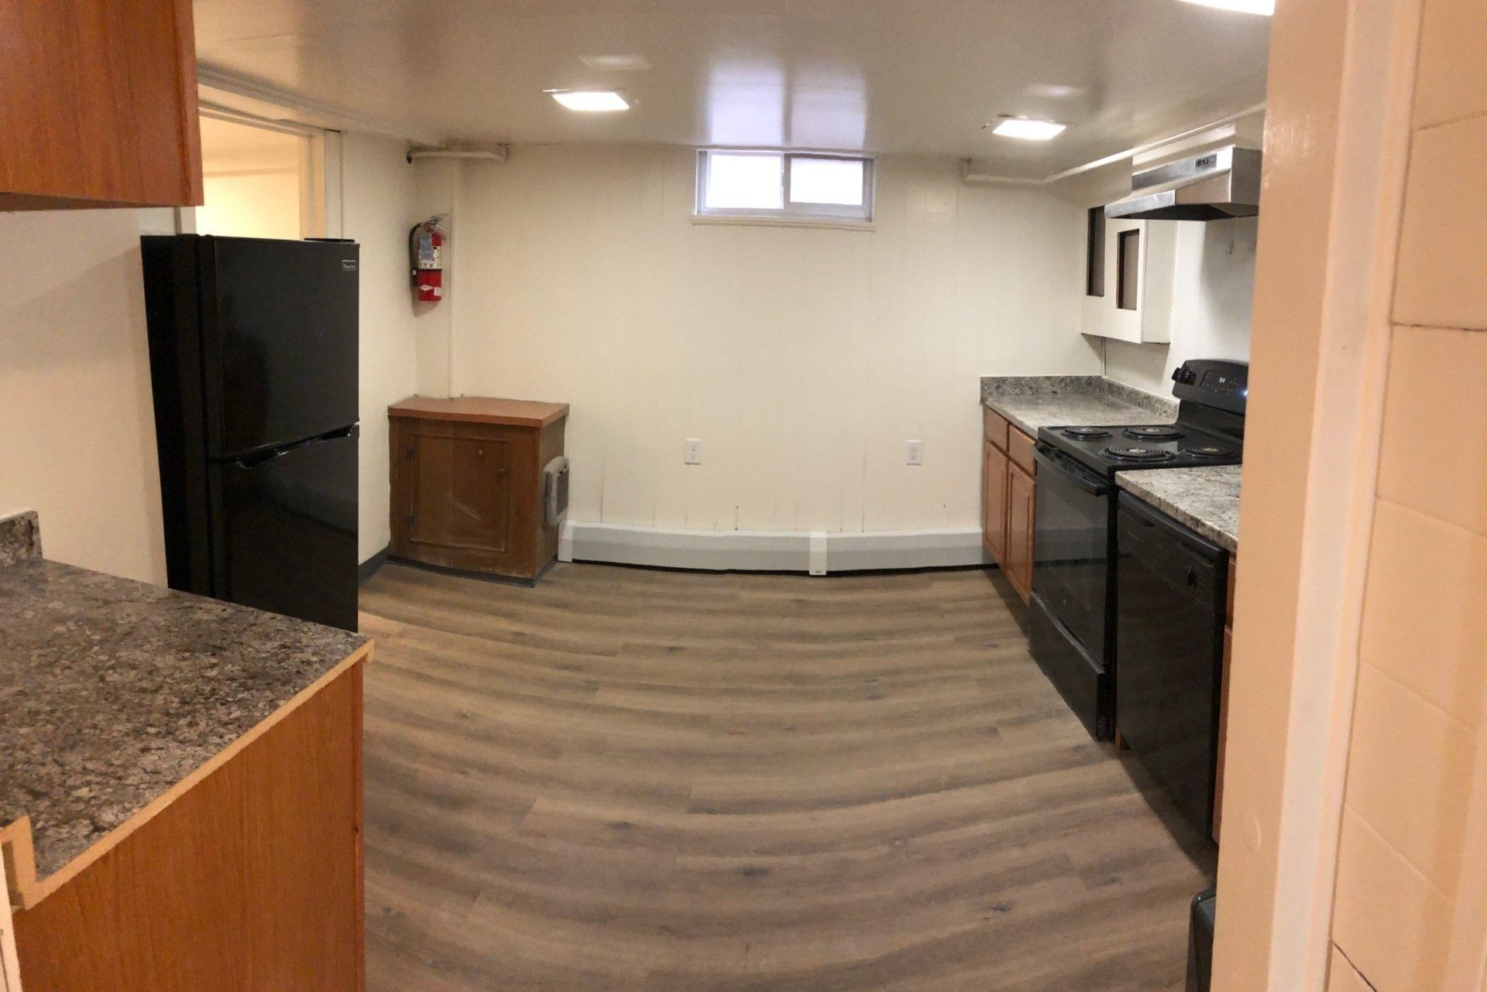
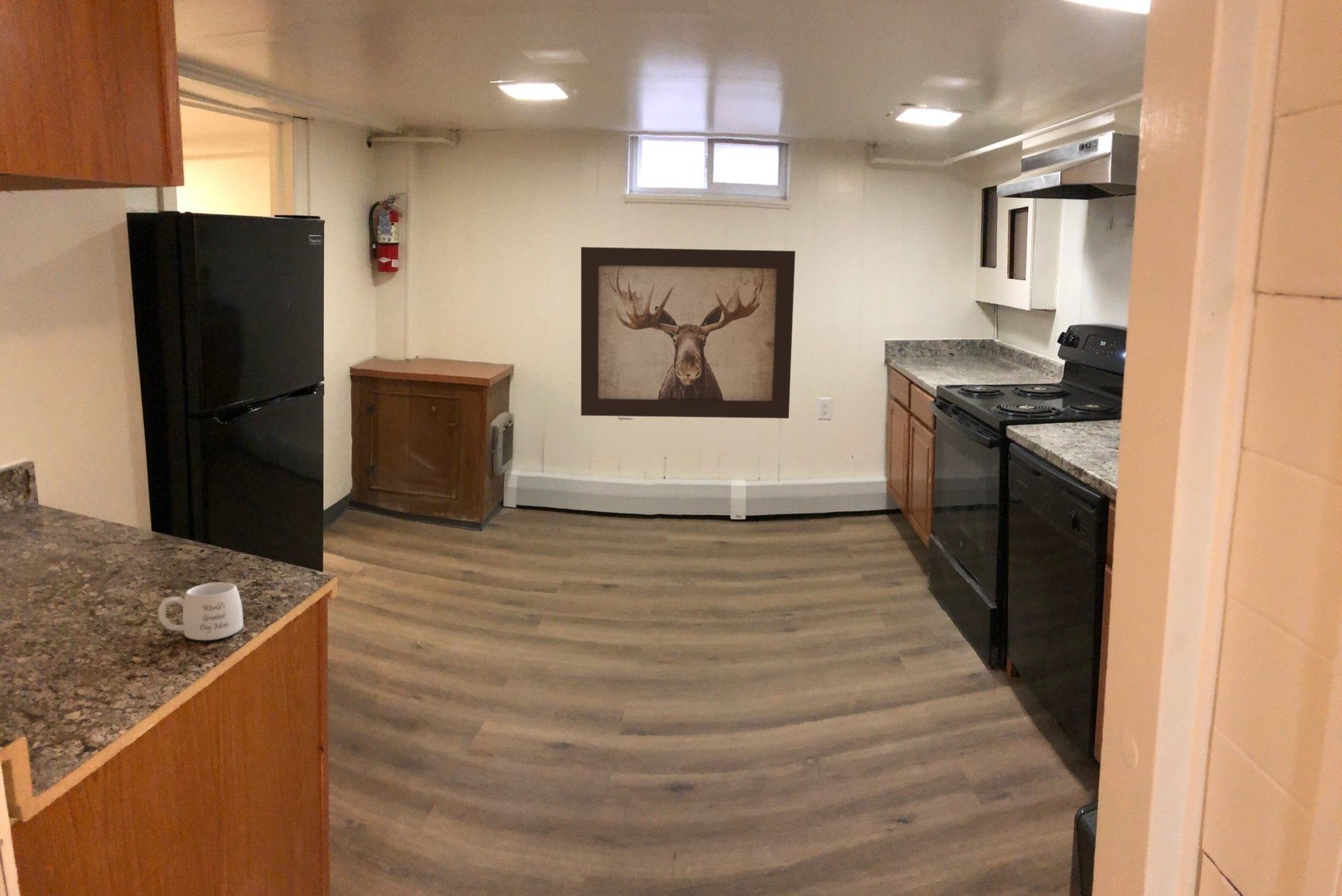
+ wall art [580,246,796,419]
+ mug [157,581,244,641]
